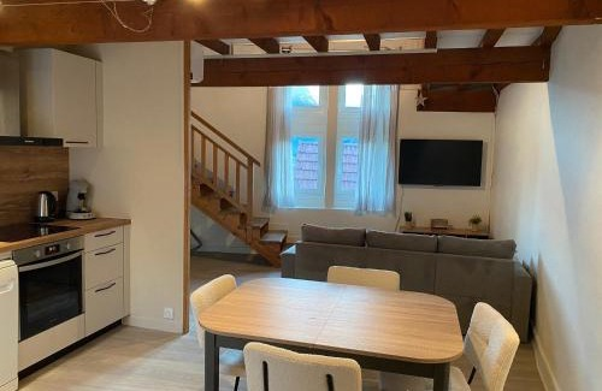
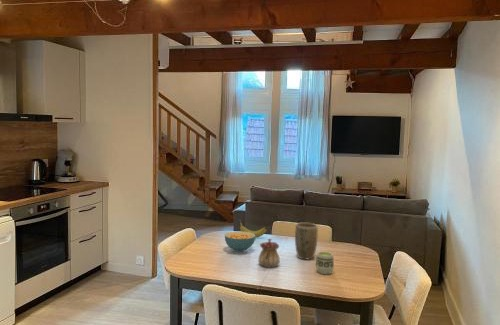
+ teapot [257,237,281,268]
+ fruit [238,218,268,239]
+ cup [315,251,335,275]
+ plant pot [294,222,319,260]
+ cereal bowl [224,230,256,253]
